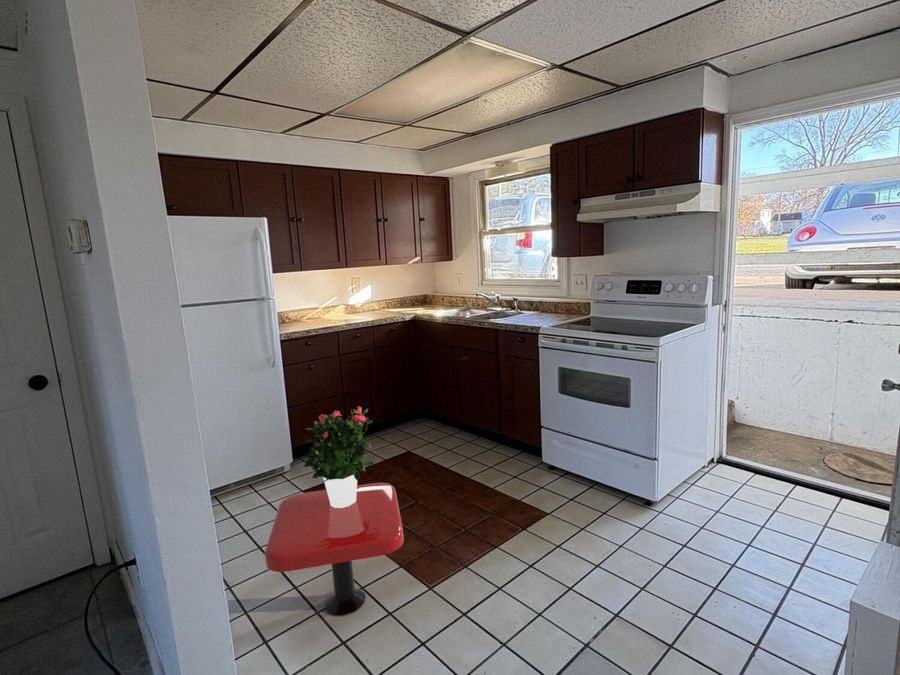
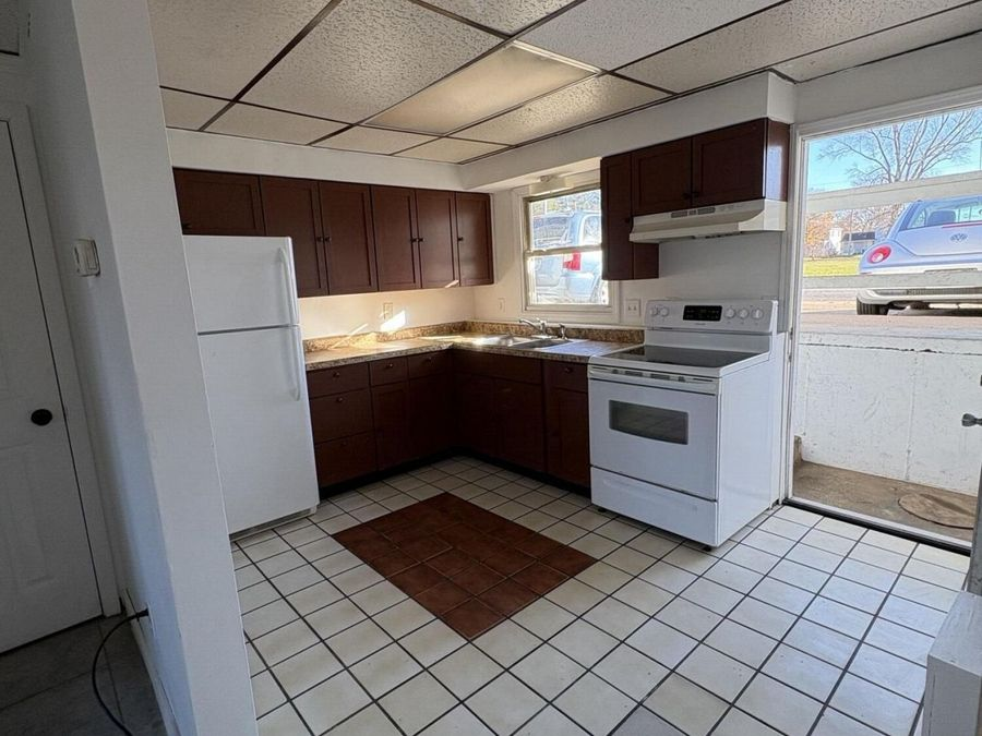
- potted flower [303,406,375,508]
- pedestal table [264,482,405,616]
